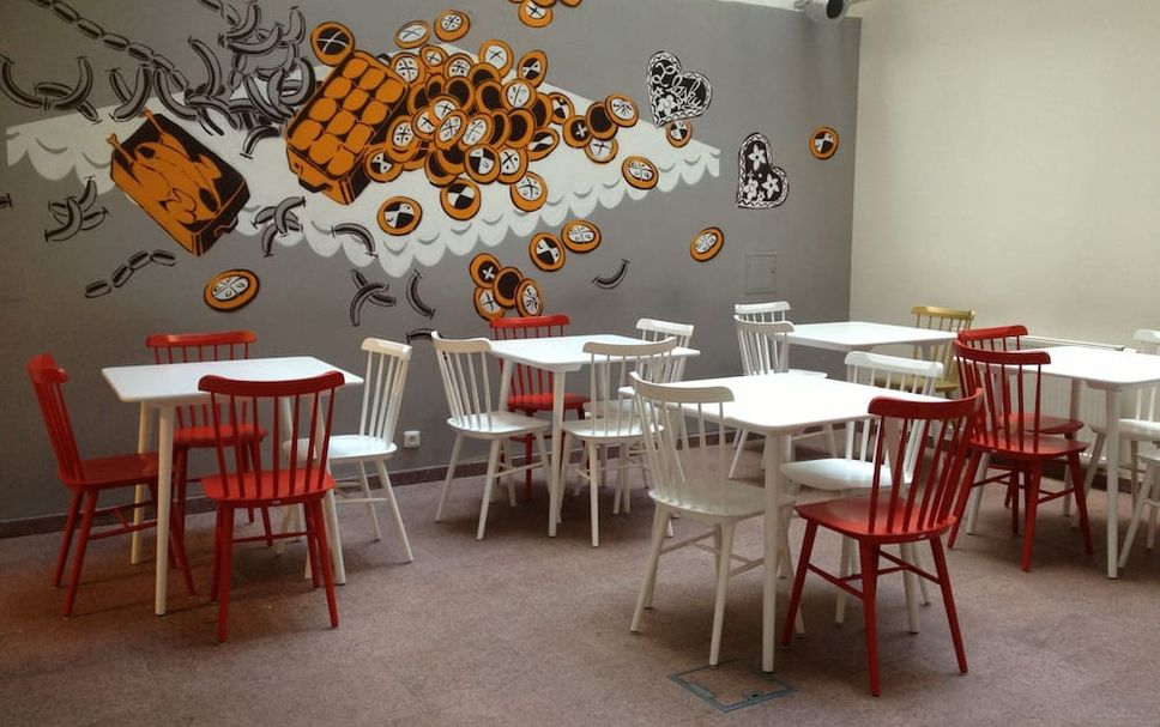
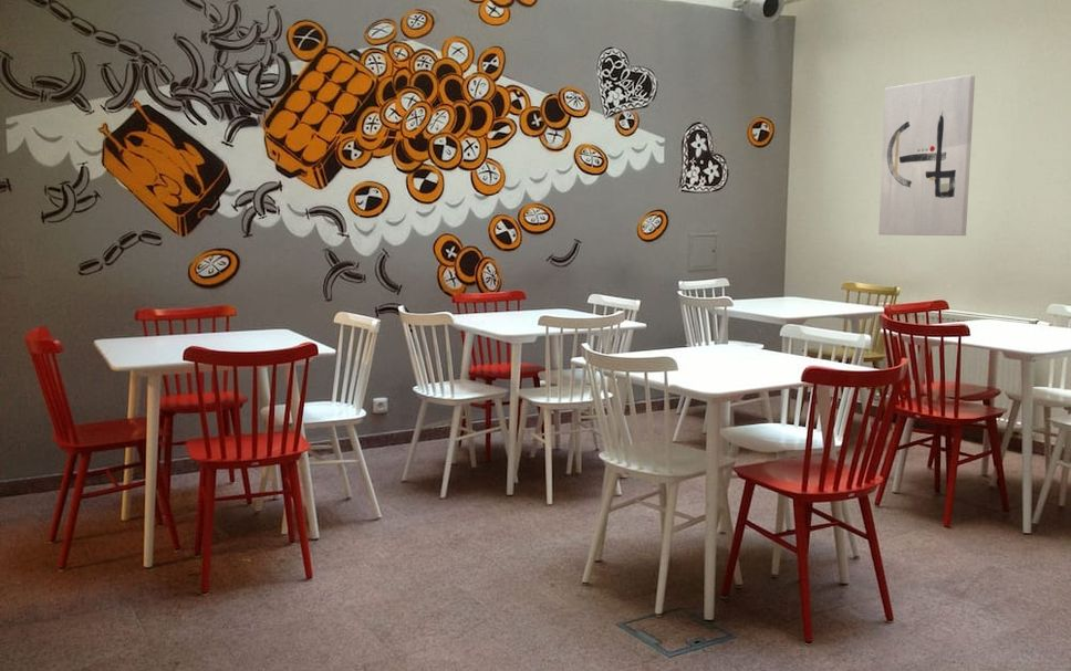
+ wall art [877,74,976,237]
